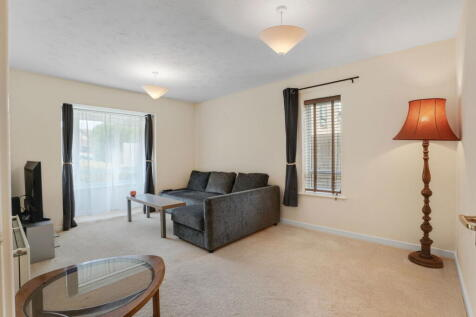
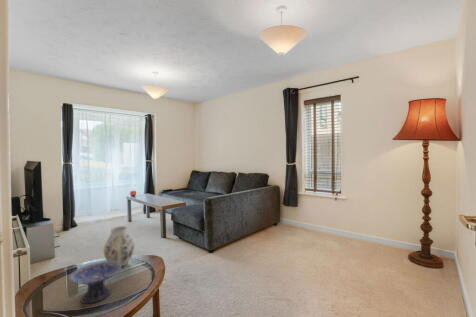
+ vase [103,225,135,268]
+ decorative bowl [67,261,122,304]
